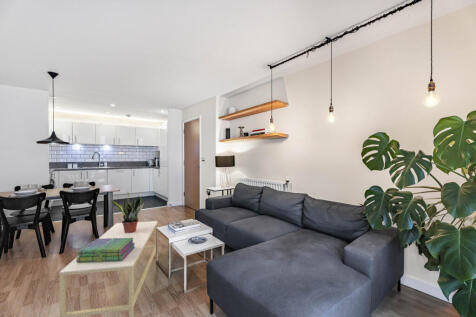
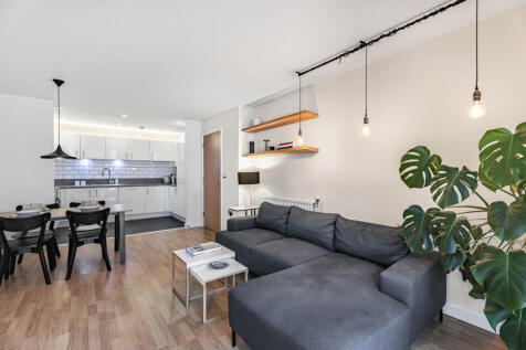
- potted plant [110,192,145,233]
- stack of books [76,238,135,263]
- coffee table [58,220,159,317]
